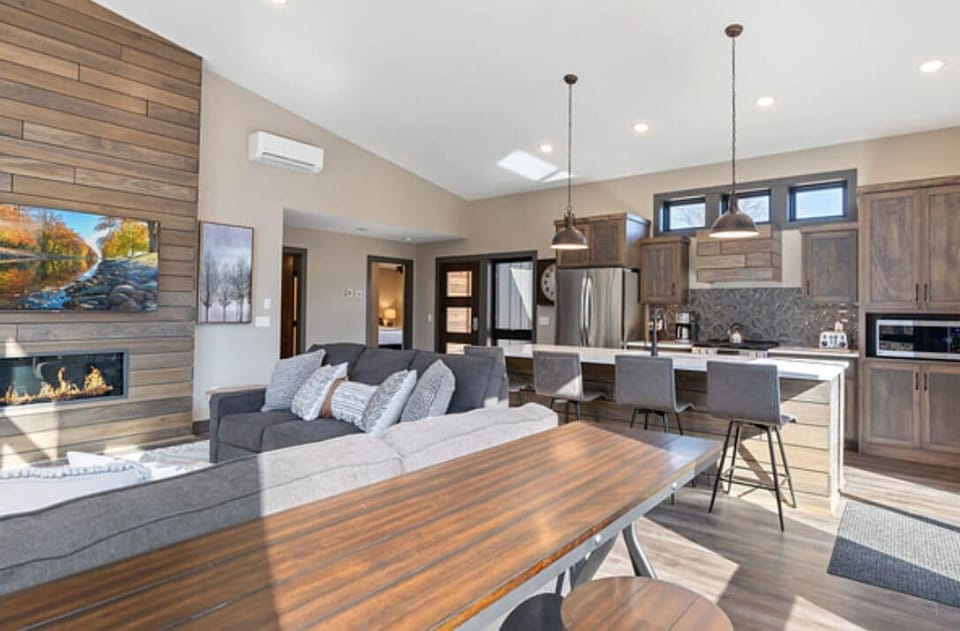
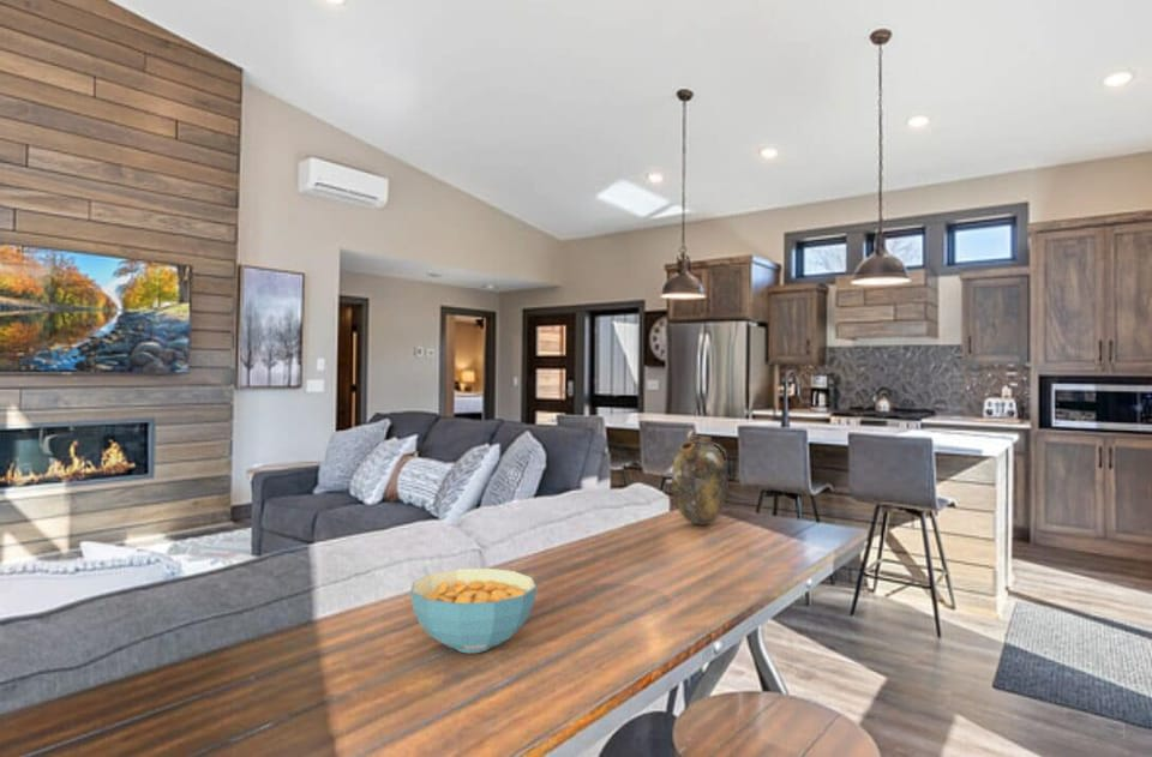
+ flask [671,428,728,525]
+ cereal bowl [410,567,538,654]
